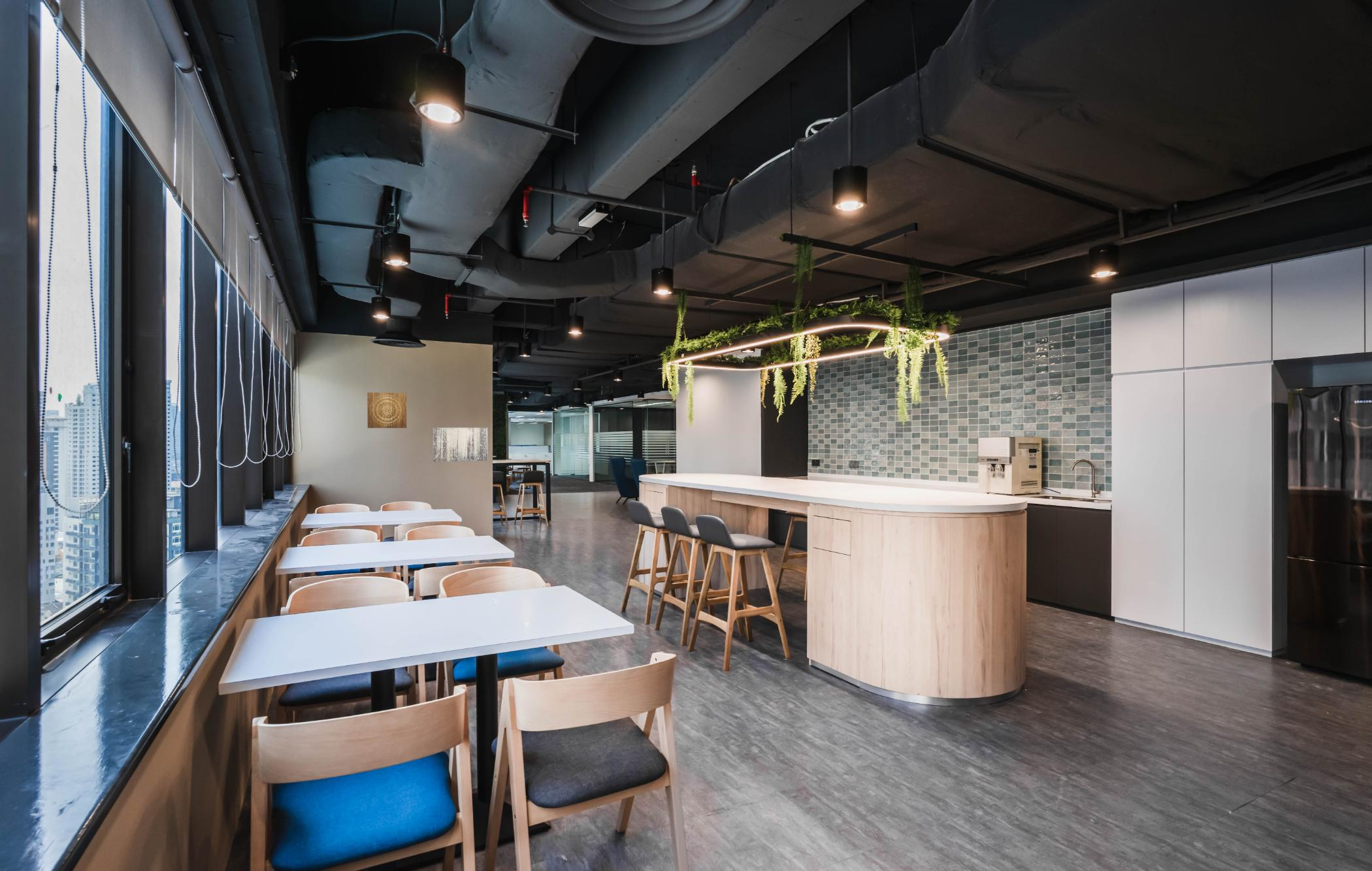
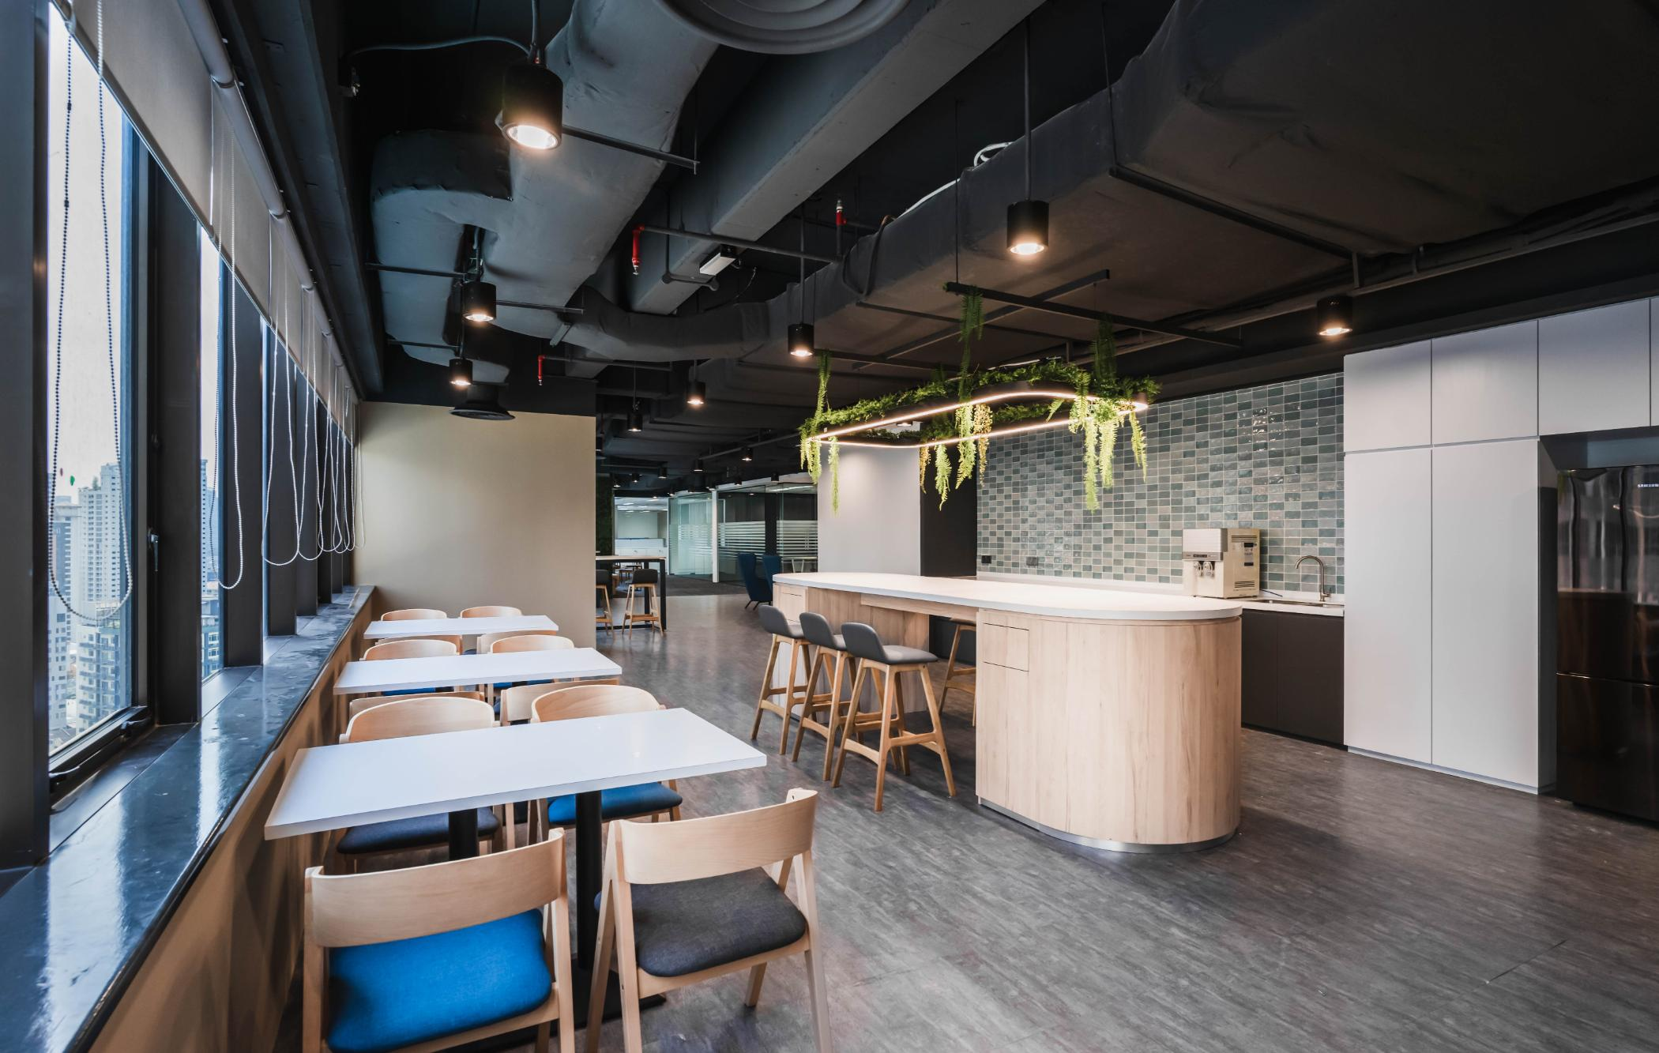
- wall art [367,391,407,429]
- wall art [433,427,489,463]
